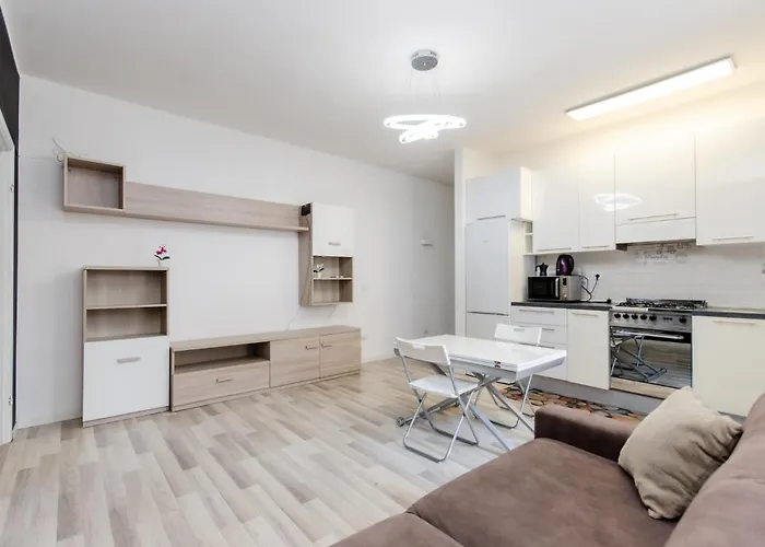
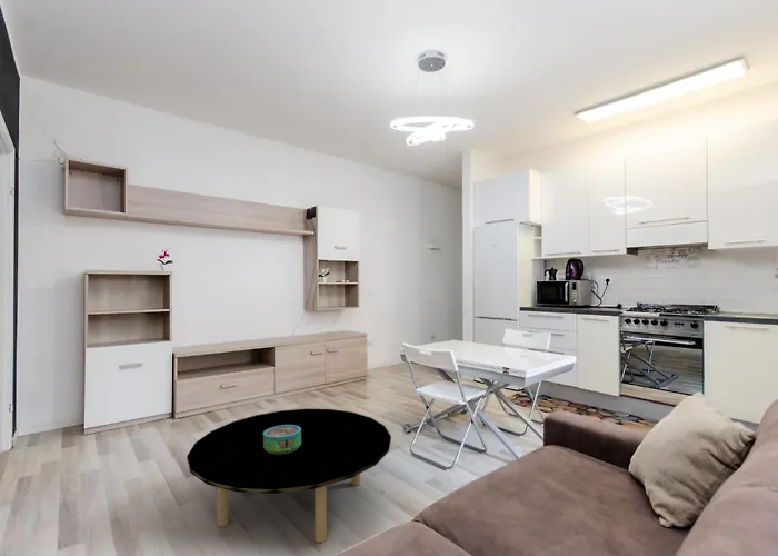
+ decorative bowl [263,425,301,455]
+ coffee table [186,407,392,544]
